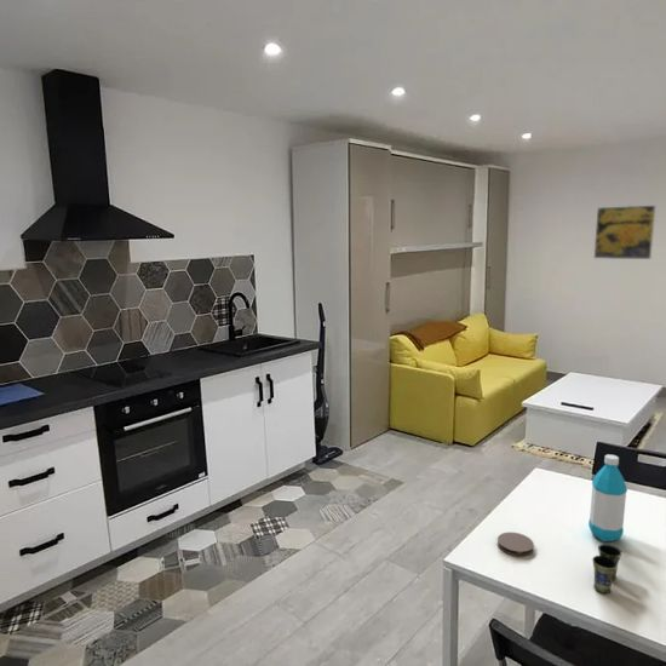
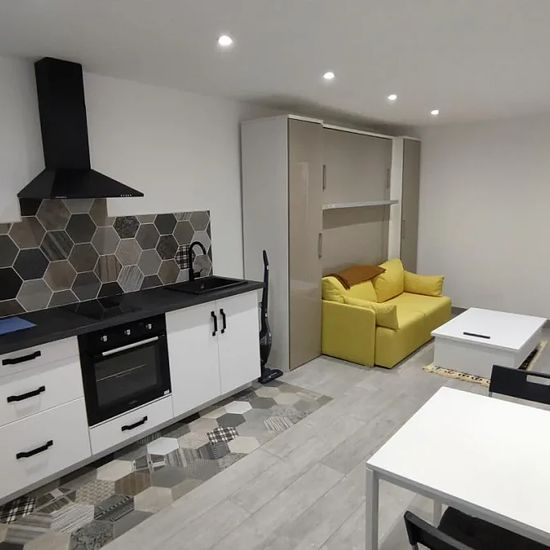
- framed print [592,205,658,260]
- water bottle [587,453,628,542]
- cup [591,542,622,595]
- coaster [496,532,535,557]
